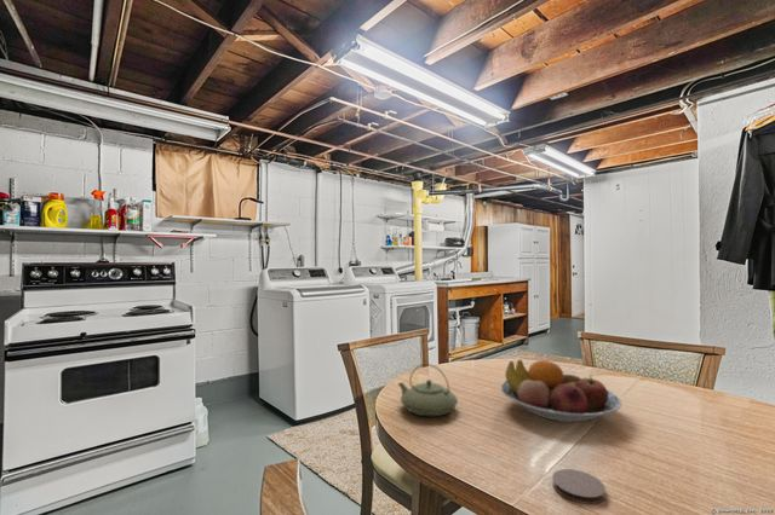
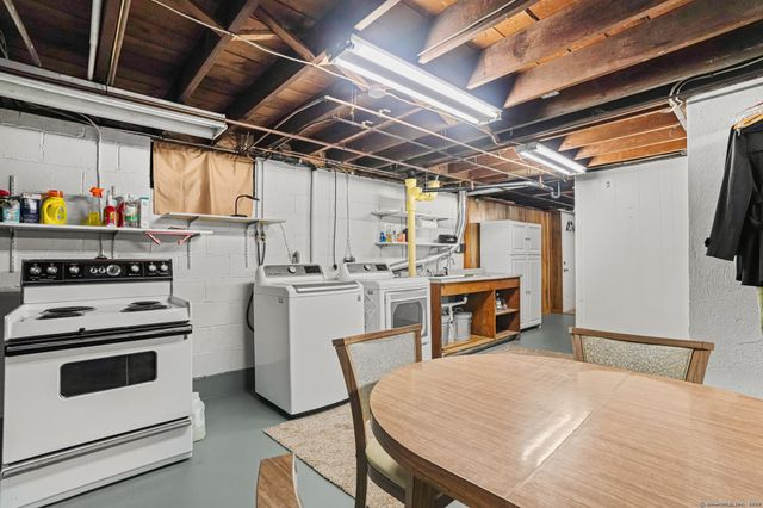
- fruit bowl [499,358,622,423]
- coaster [551,468,607,505]
- teapot [397,363,459,417]
